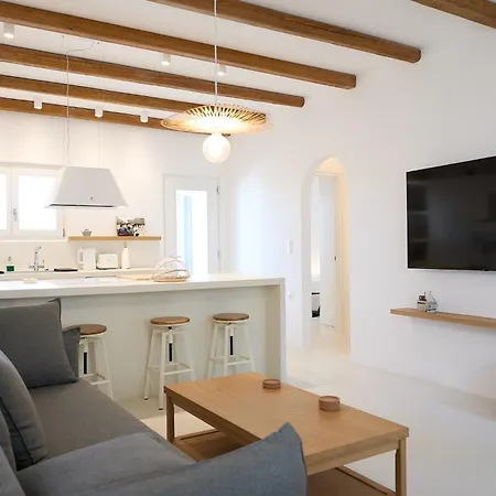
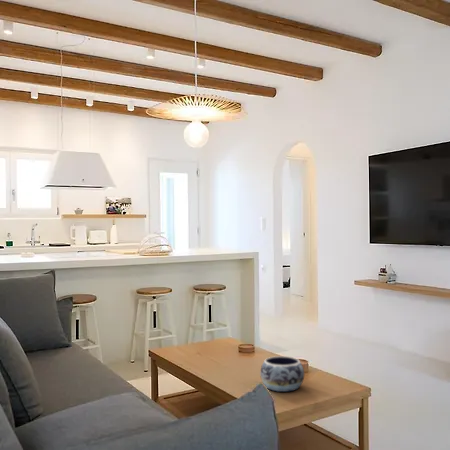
+ decorative bowl [259,355,305,393]
